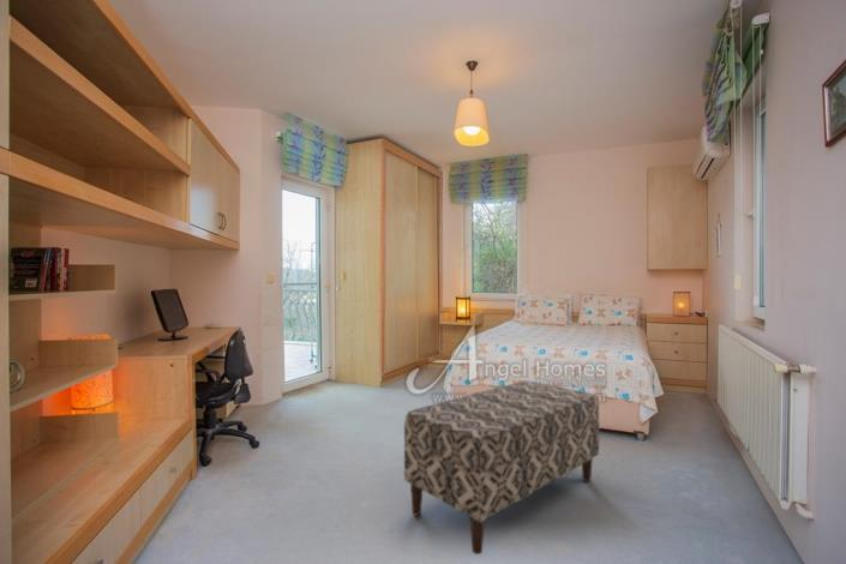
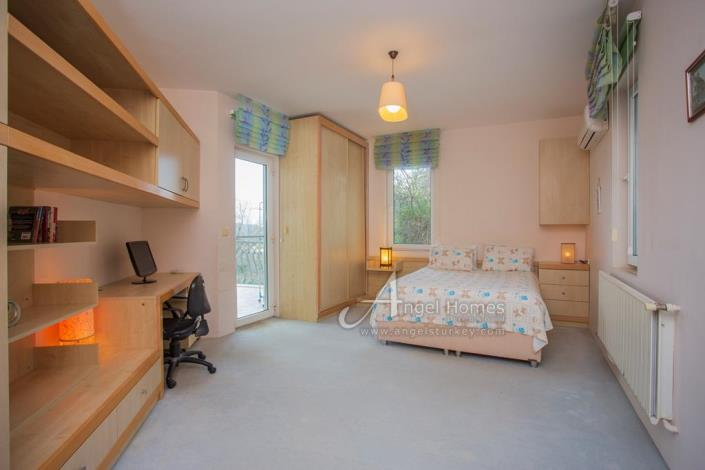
- bench [403,379,600,556]
